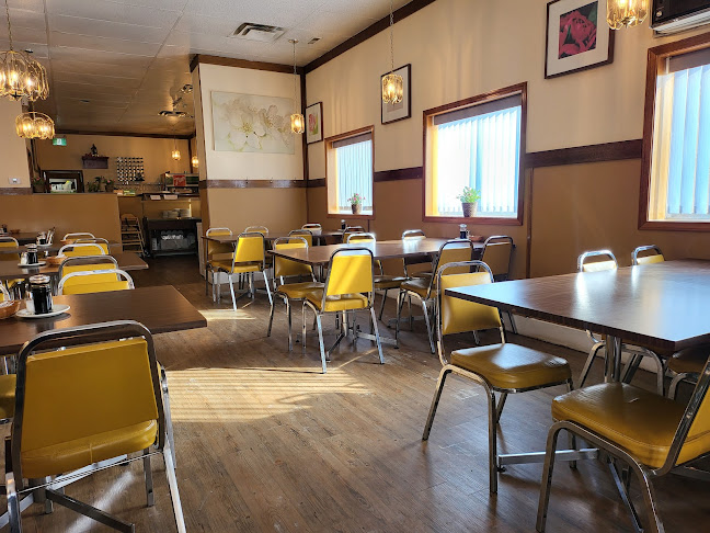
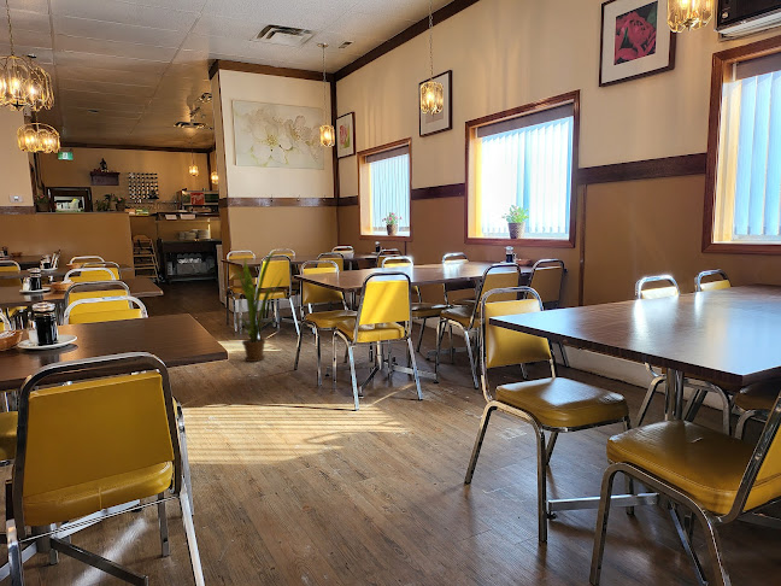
+ house plant [231,251,286,363]
